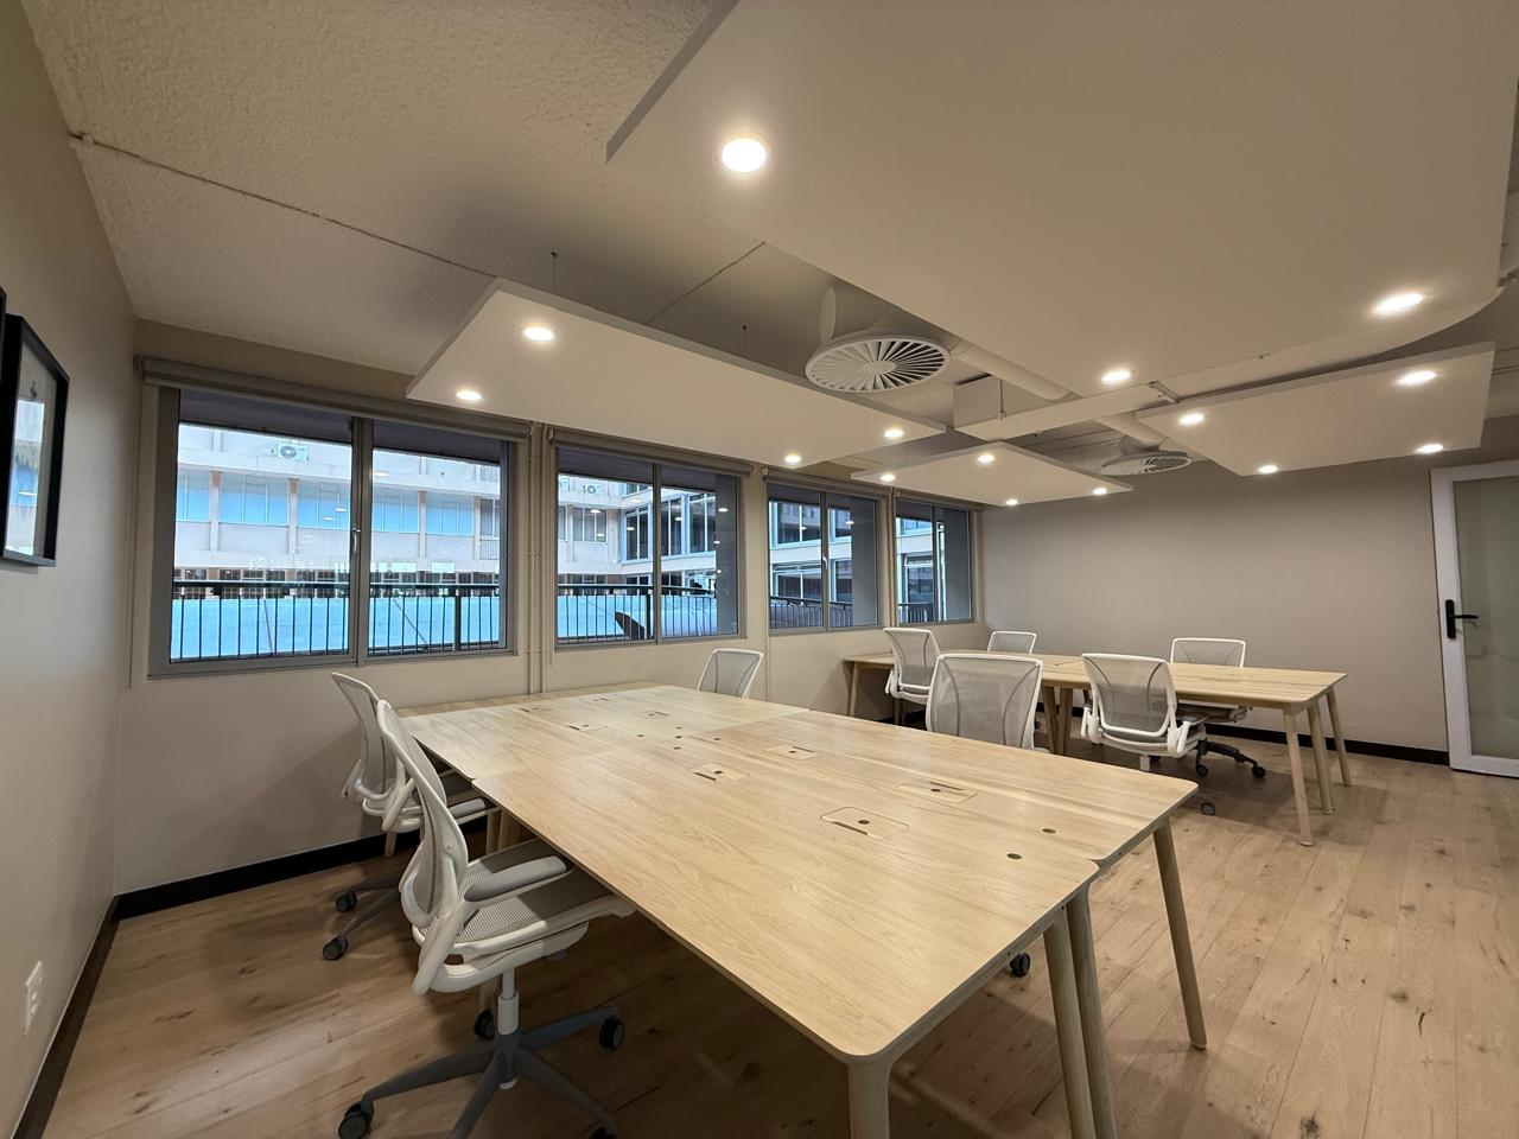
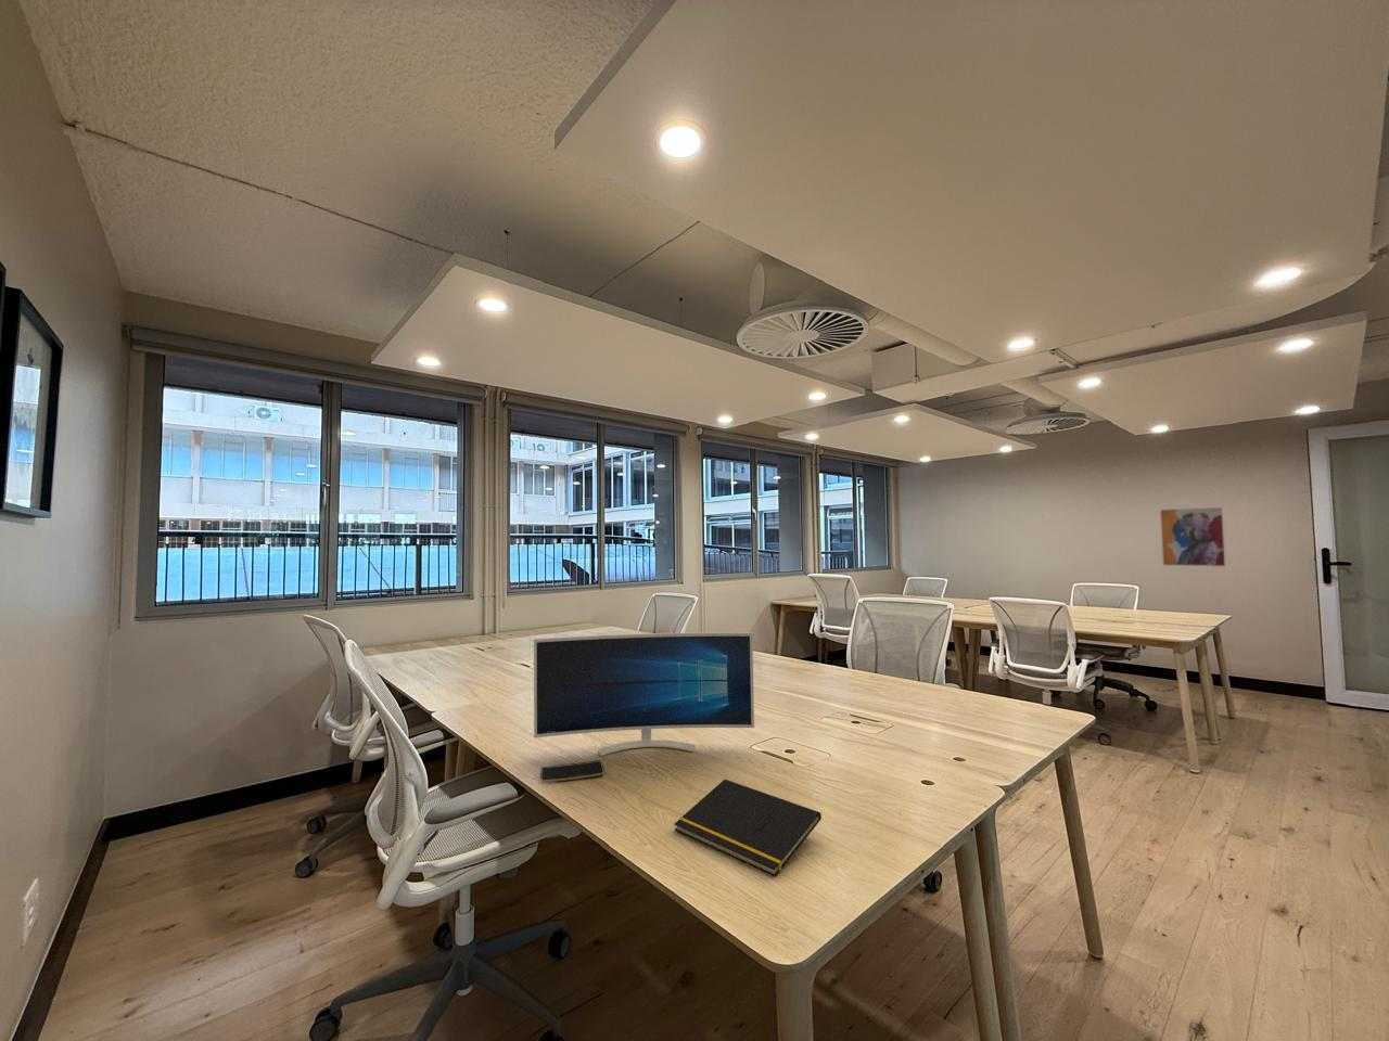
+ notepad [674,779,822,877]
+ smartphone [539,759,606,783]
+ monitor [533,631,756,757]
+ wall art [1159,505,1227,569]
